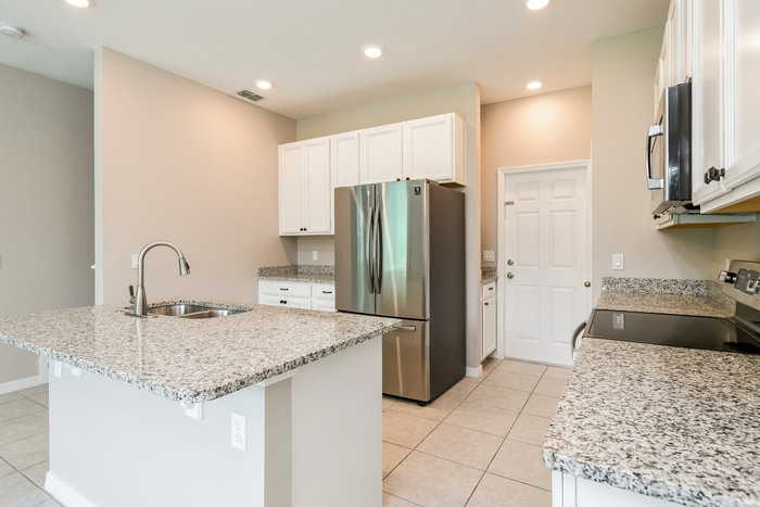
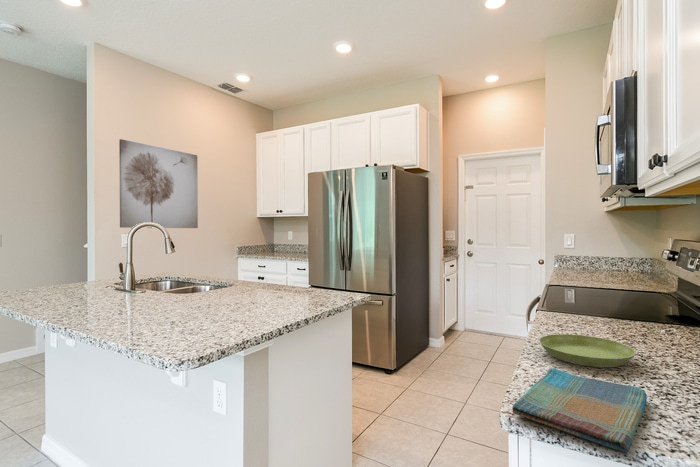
+ dish towel [511,367,648,453]
+ wall art [118,138,199,229]
+ saucer [538,333,637,368]
